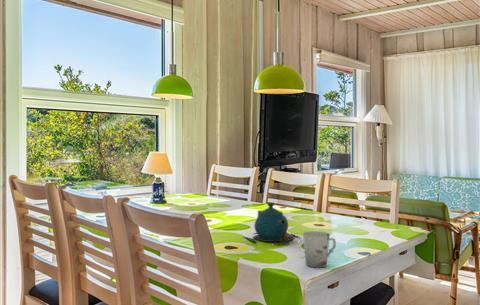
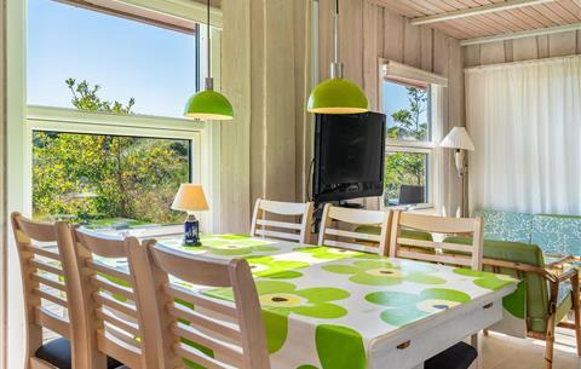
- cup [302,230,337,268]
- teapot [244,202,300,245]
